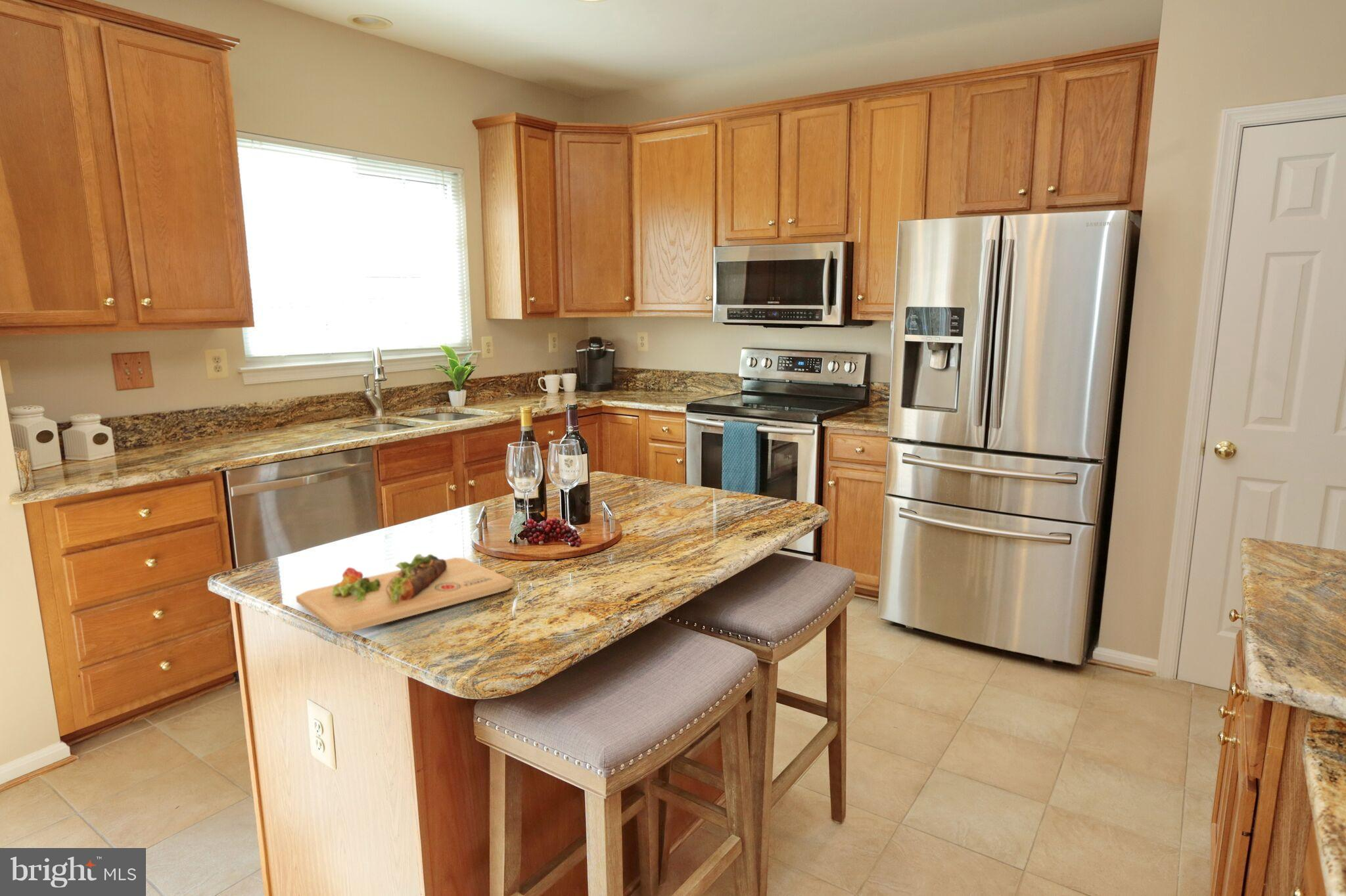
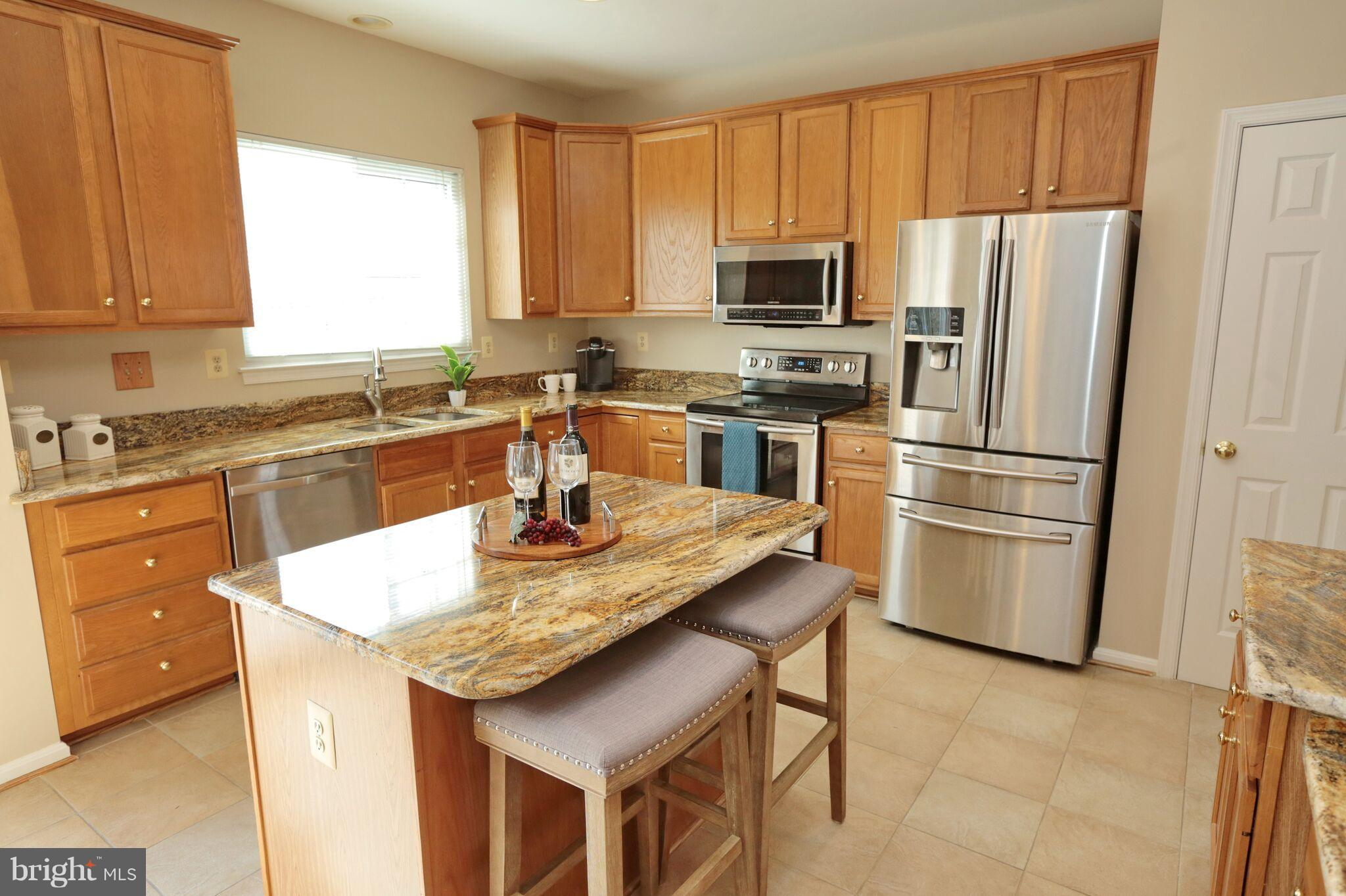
- cutting board [295,553,514,633]
